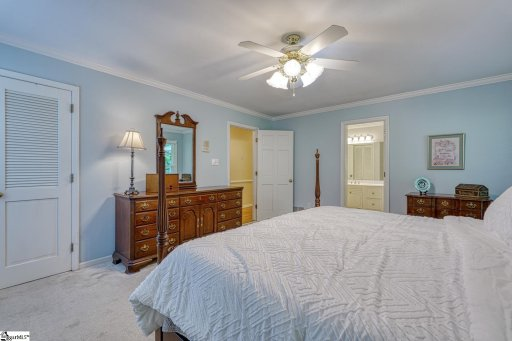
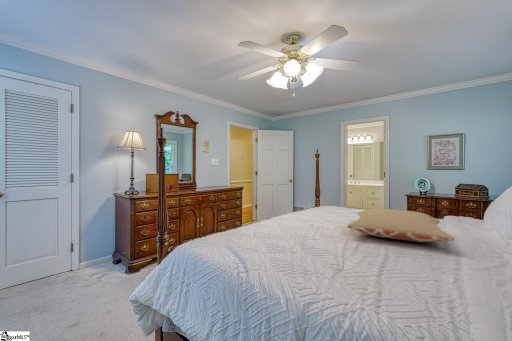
+ pillow [346,208,455,243]
